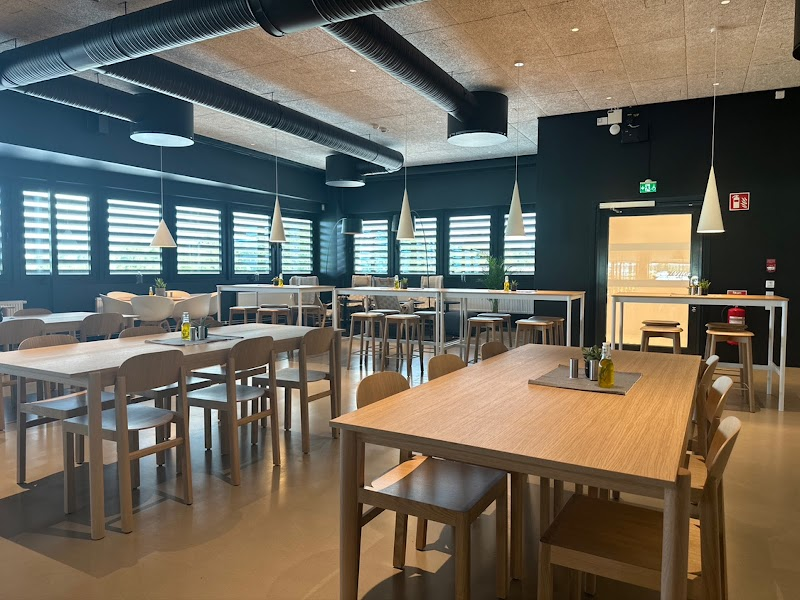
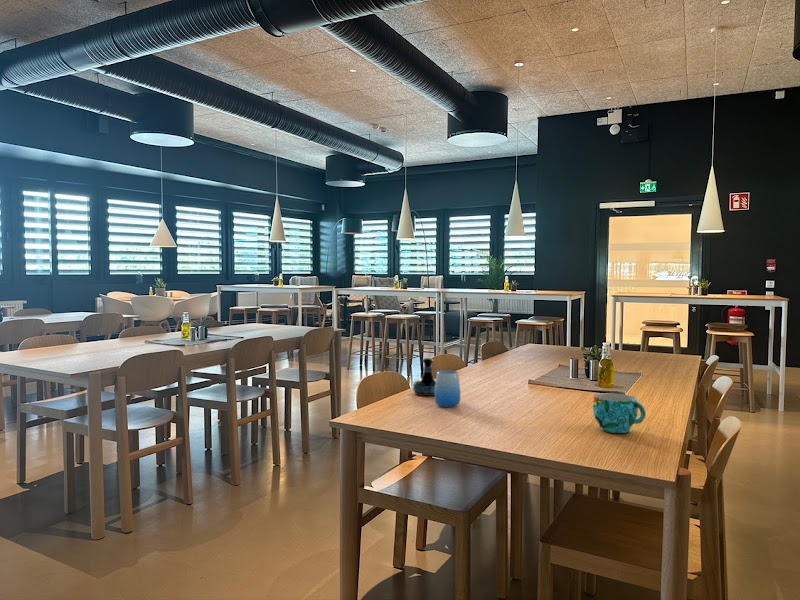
+ cup [434,370,461,408]
+ cup [592,392,647,434]
+ tequila bottle [412,357,436,397]
